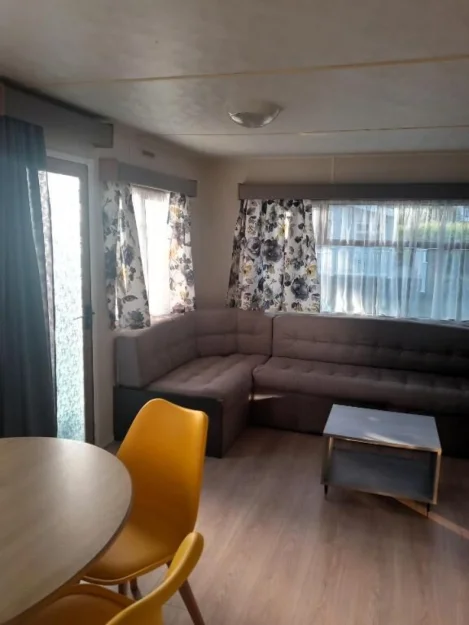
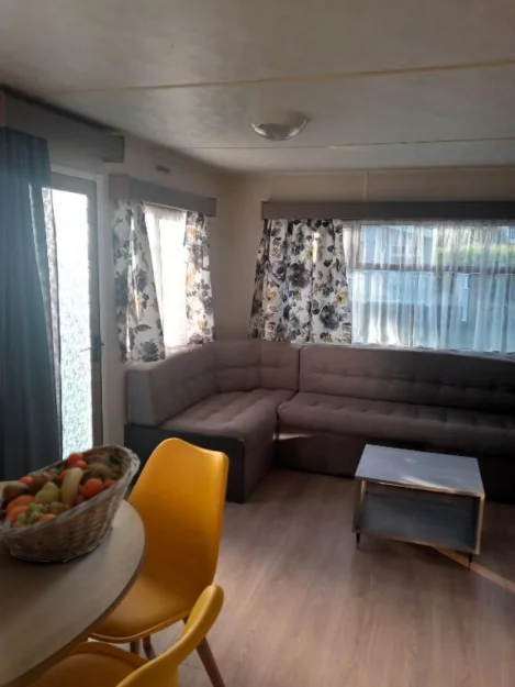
+ fruit basket [0,443,142,564]
